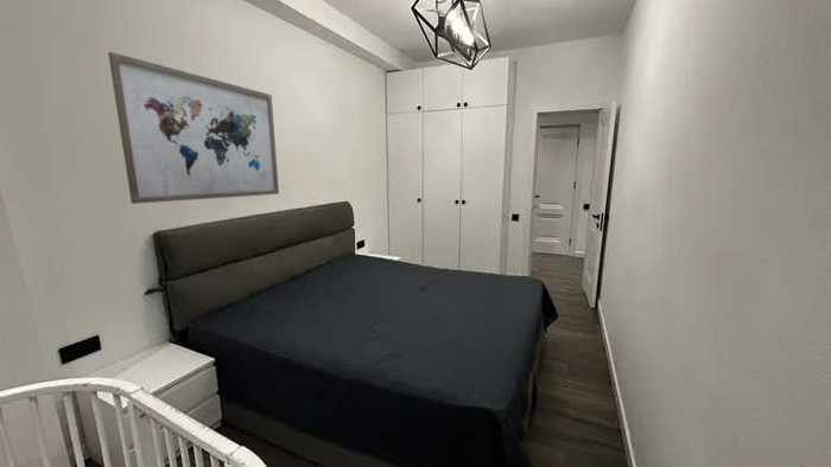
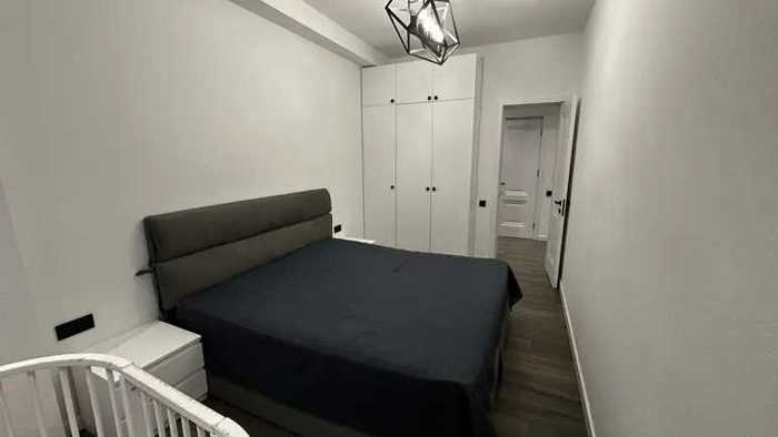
- wall art [107,51,280,205]
